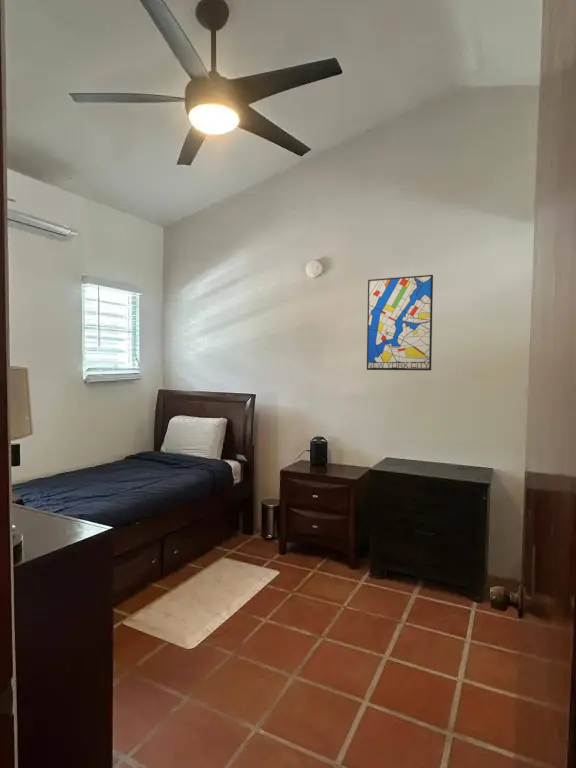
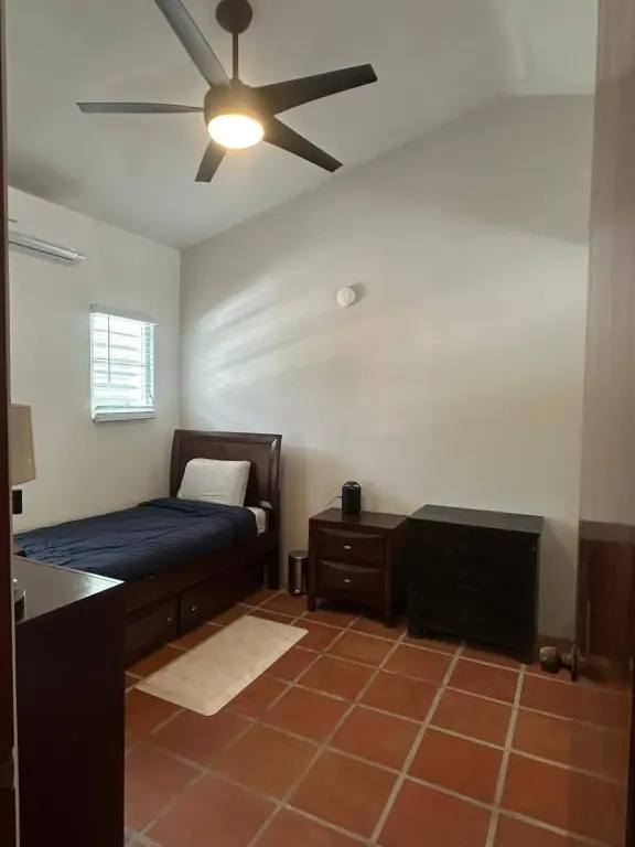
- wall art [366,274,434,371]
